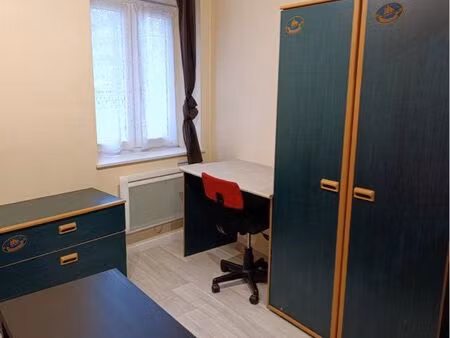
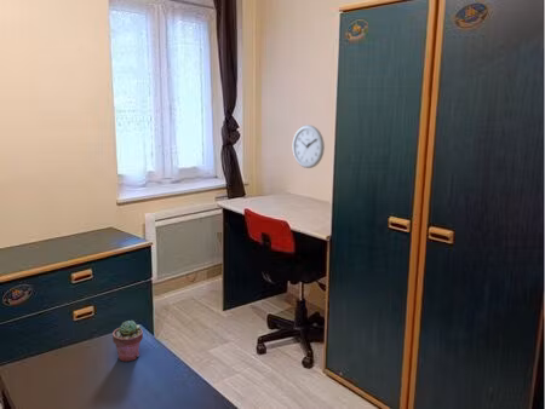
+ wall clock [292,123,326,169]
+ potted succulent [111,319,144,363]
